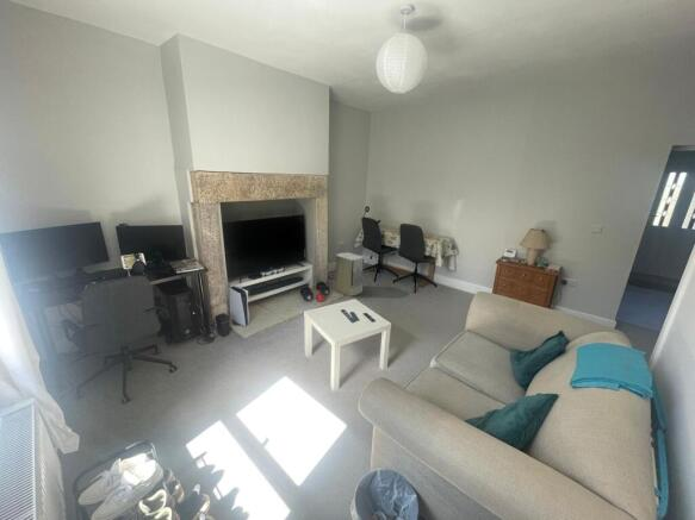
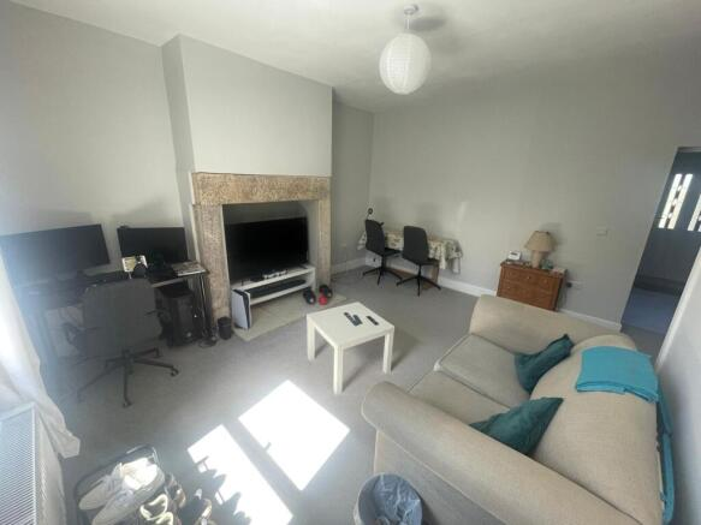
- air purifier [334,251,366,297]
